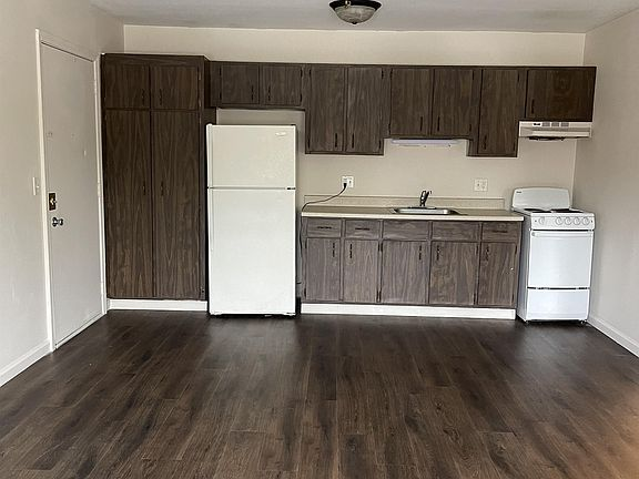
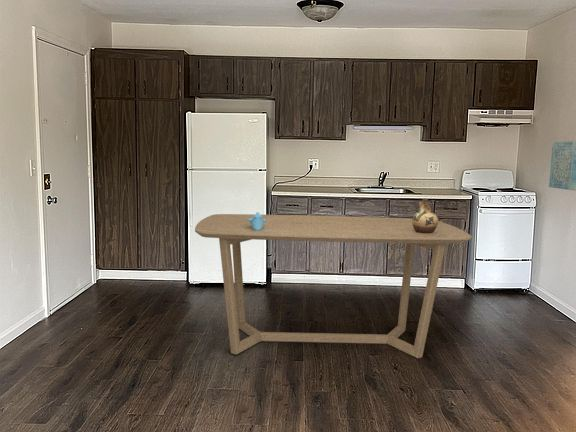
+ wall art [548,140,576,191]
+ decorative bowl [247,211,266,230]
+ dining table [194,213,473,359]
+ ceramic pitcher [412,198,439,233]
